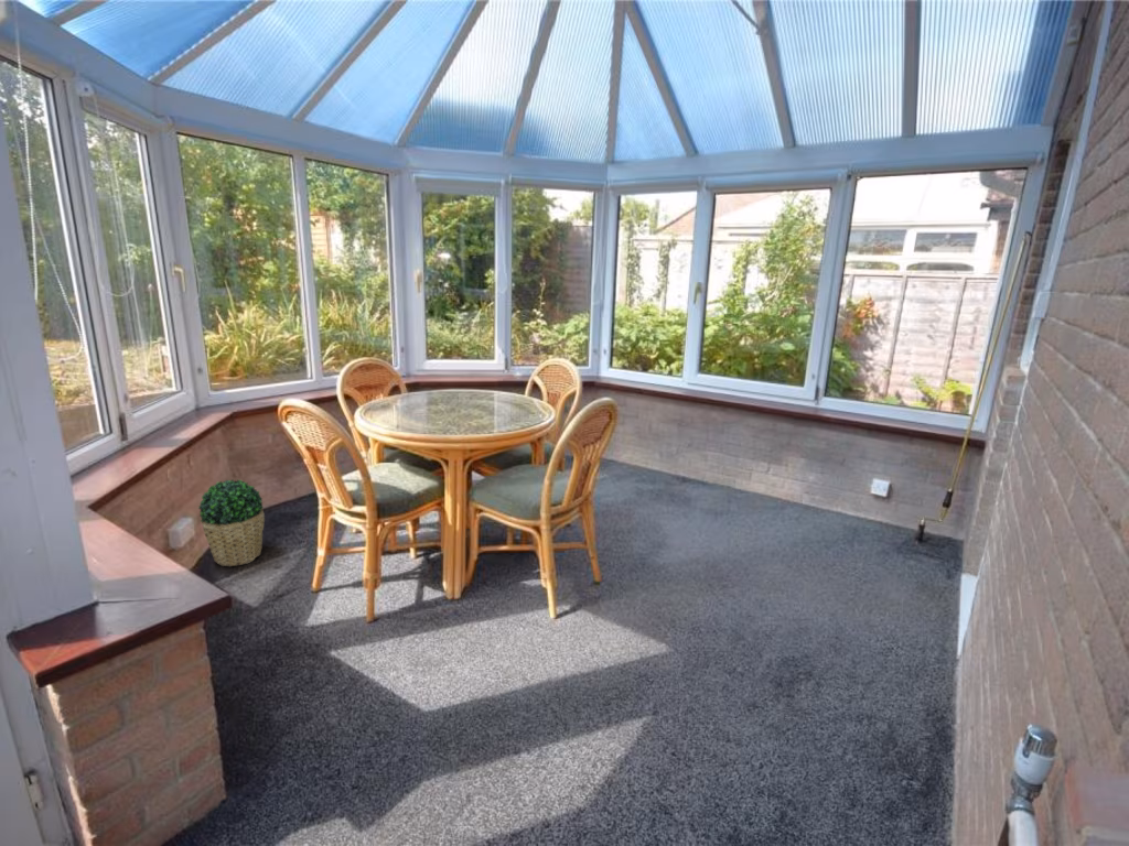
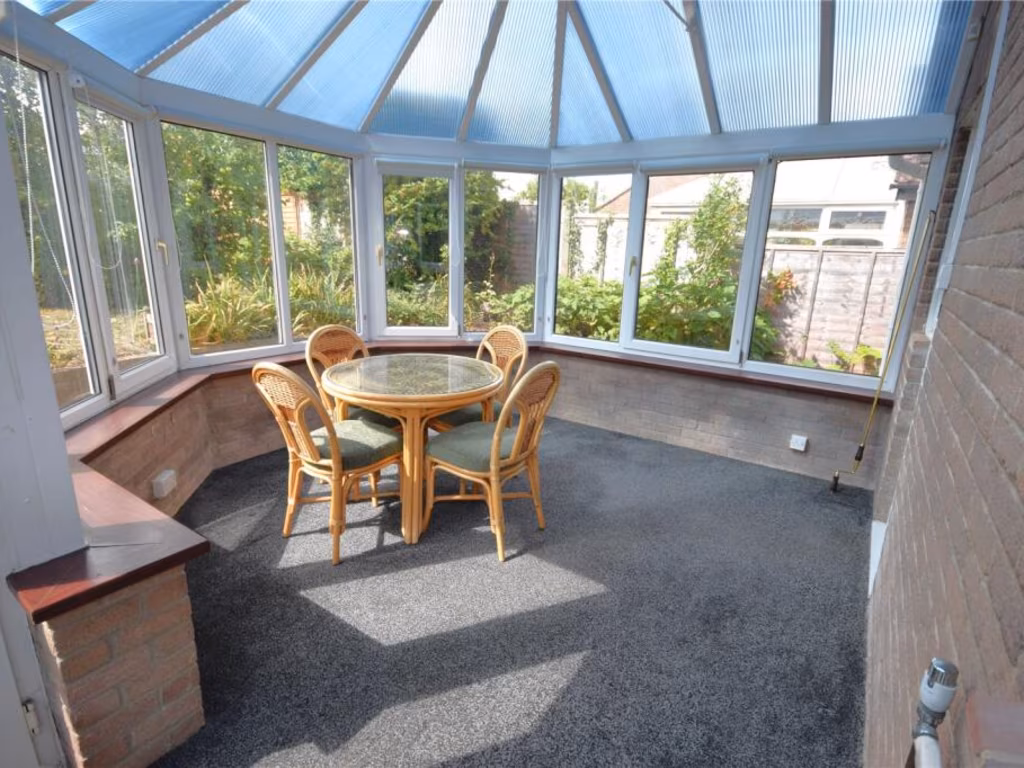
- potted plant [197,478,266,567]
